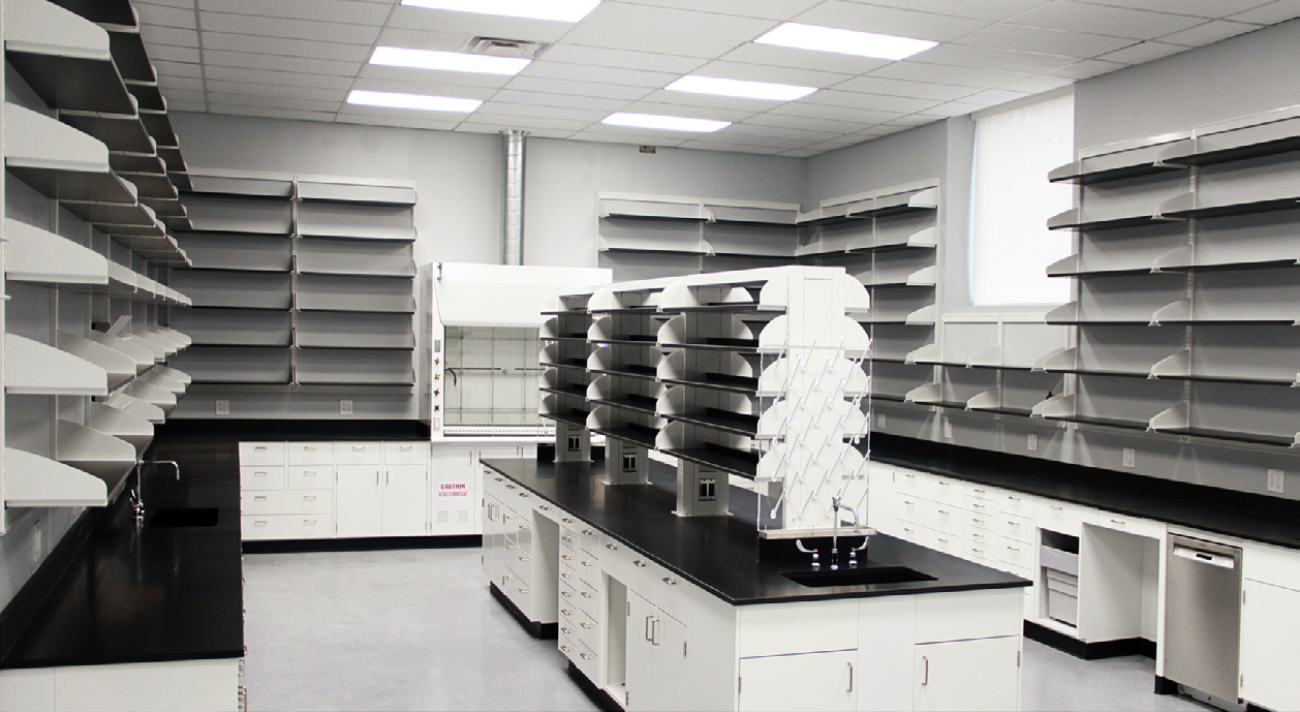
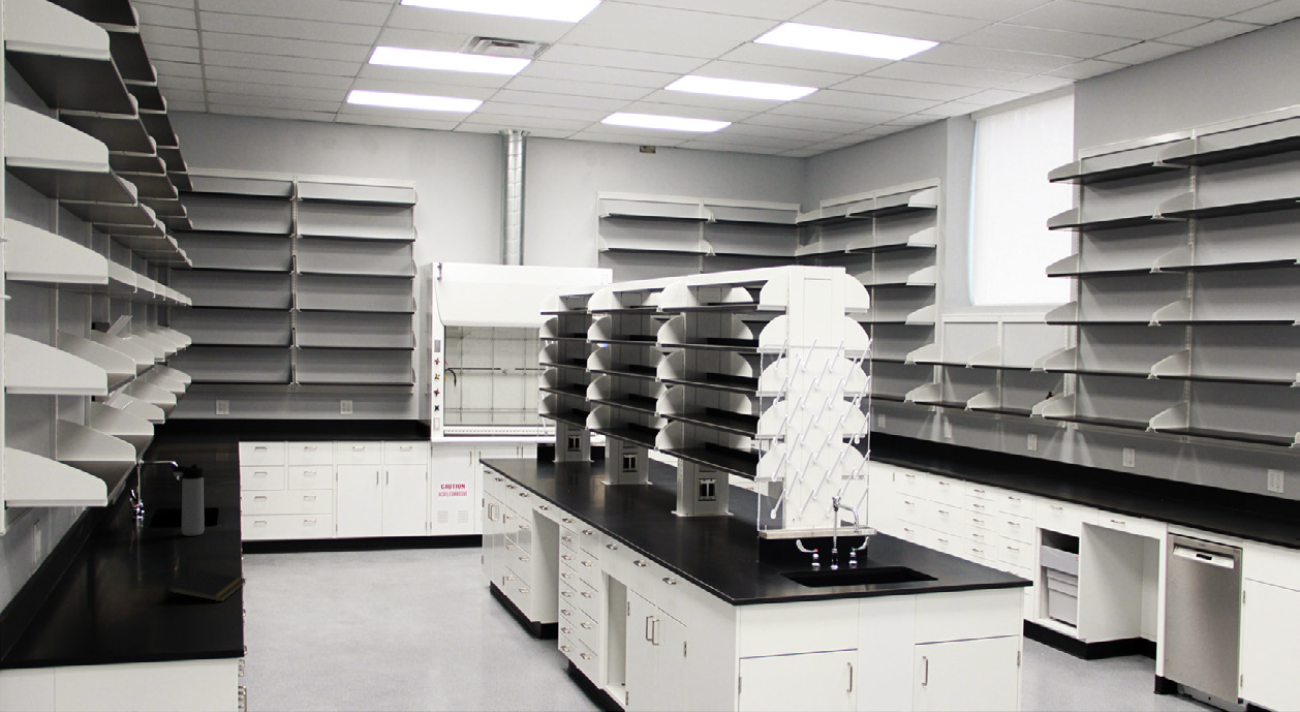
+ thermos bottle [170,464,205,537]
+ notepad [166,568,248,604]
